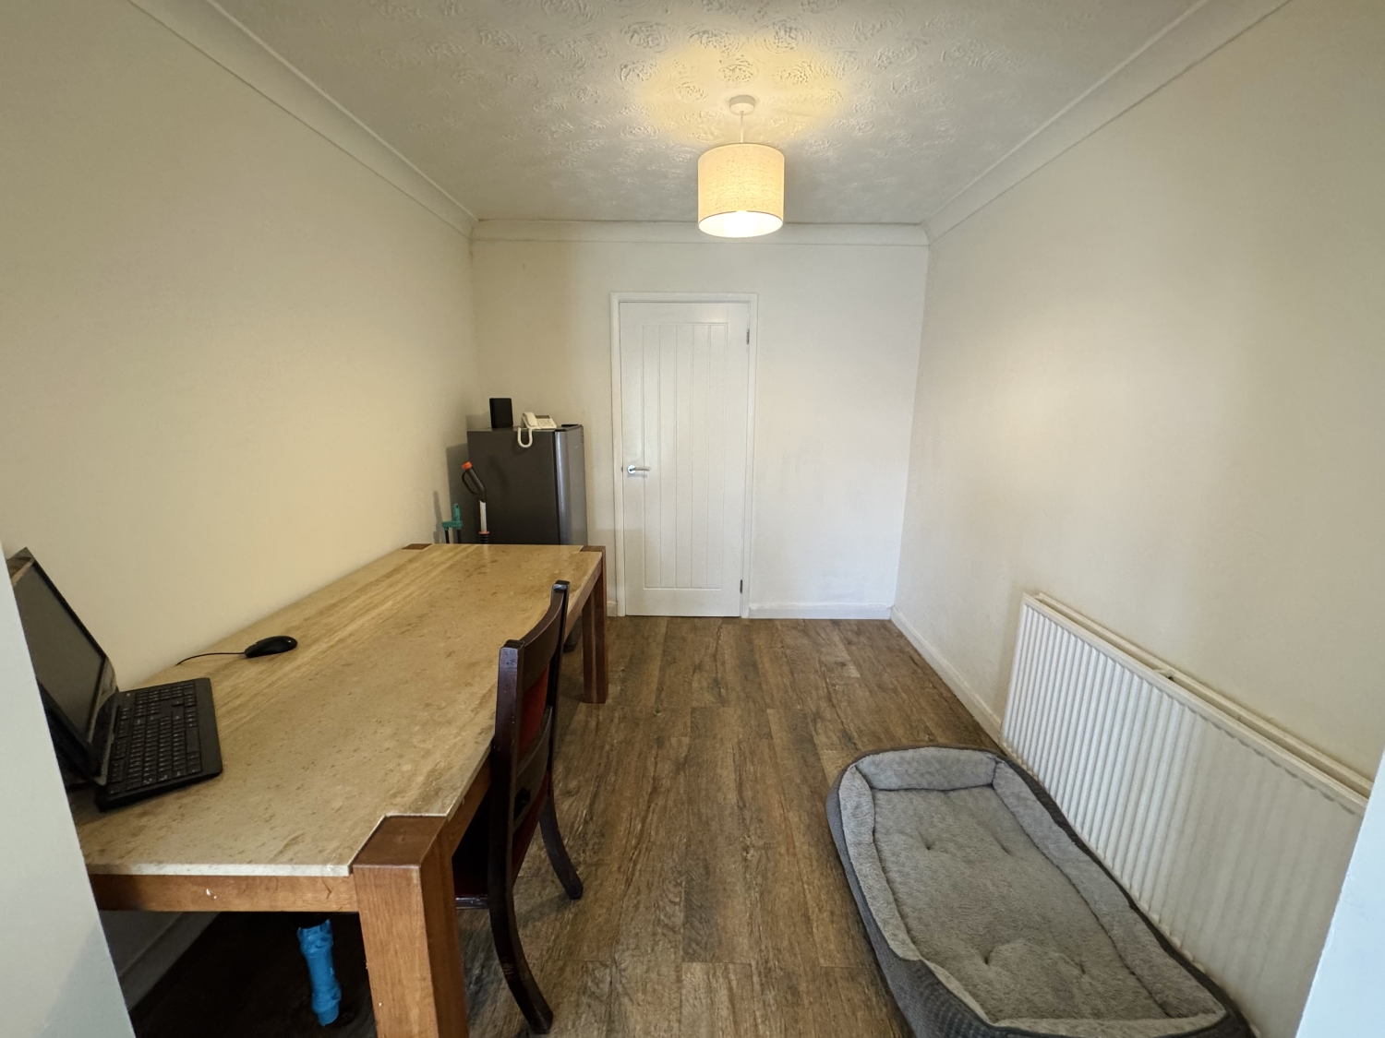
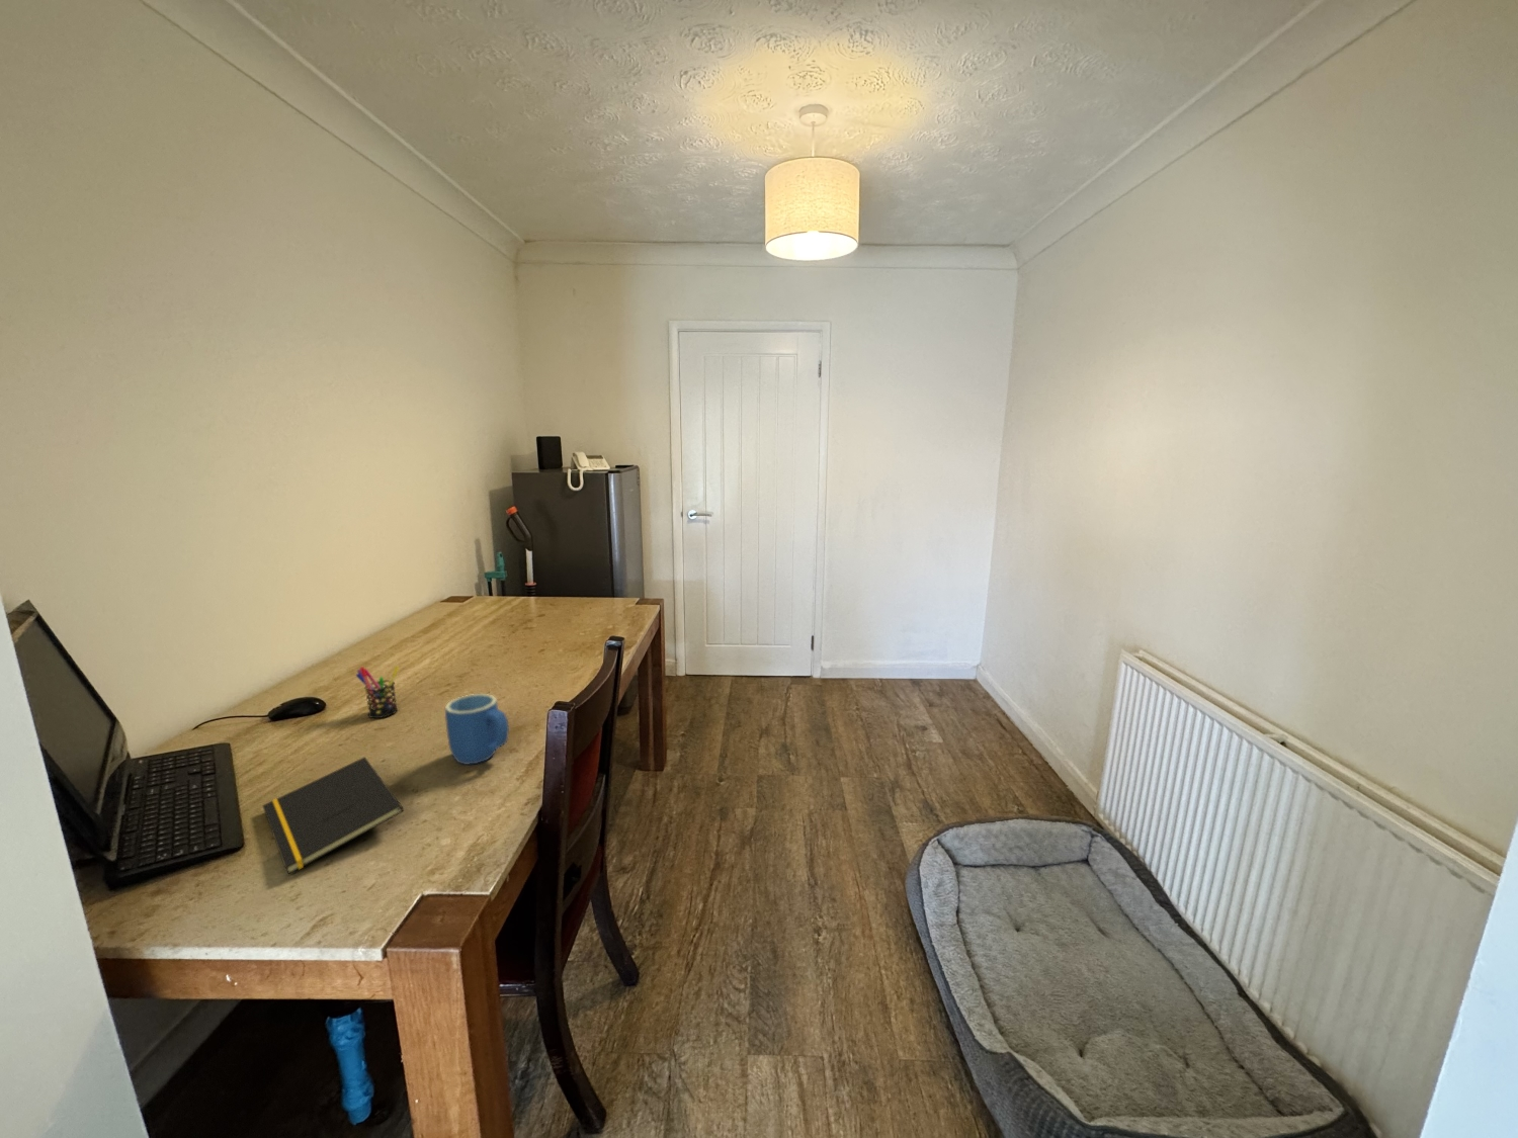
+ notepad [261,755,404,875]
+ pen holder [354,666,400,720]
+ mug [445,693,510,766]
